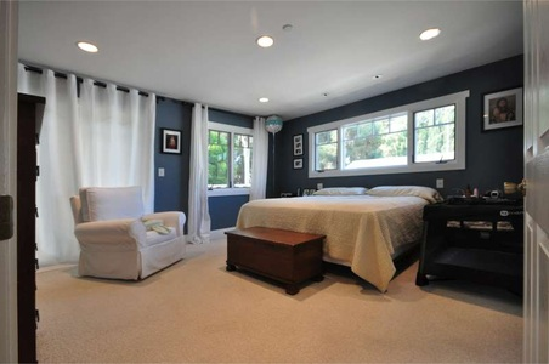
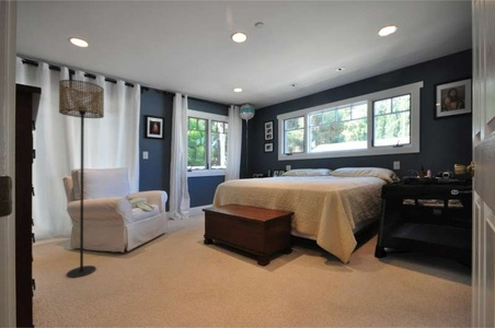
+ floor lamp [58,79,105,279]
